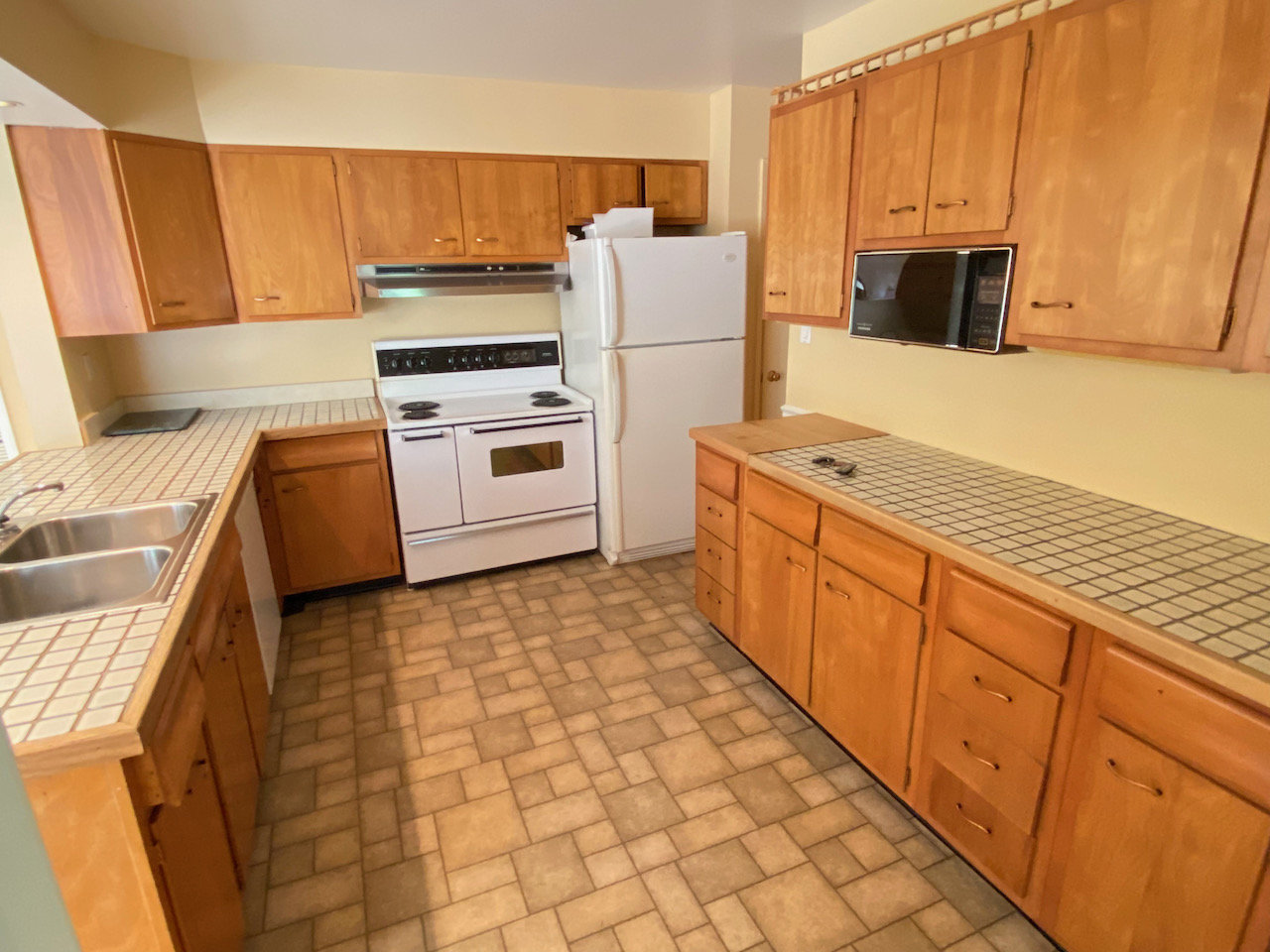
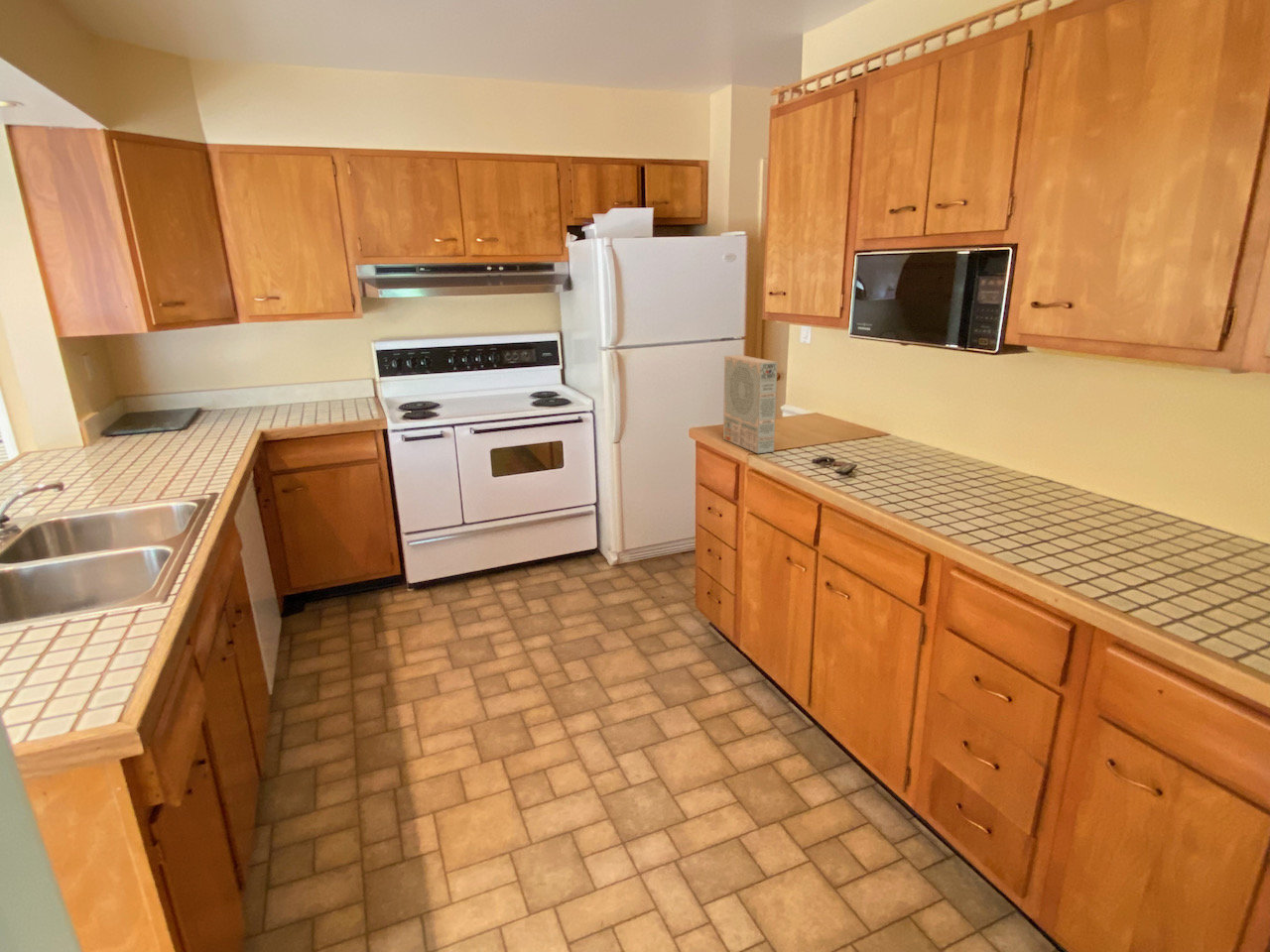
+ cereal box [722,354,779,454]
